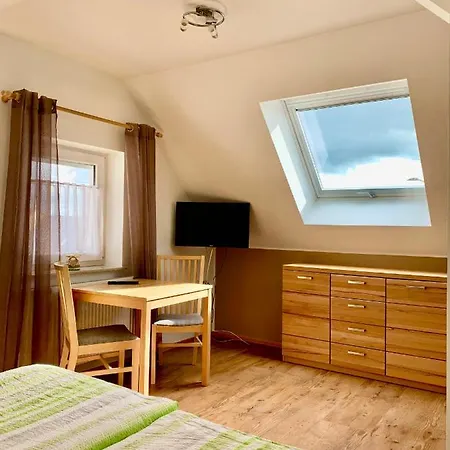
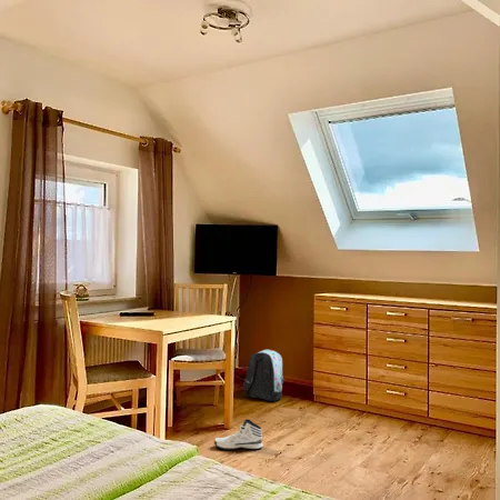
+ sneaker [213,418,263,450]
+ backpack [242,349,284,402]
